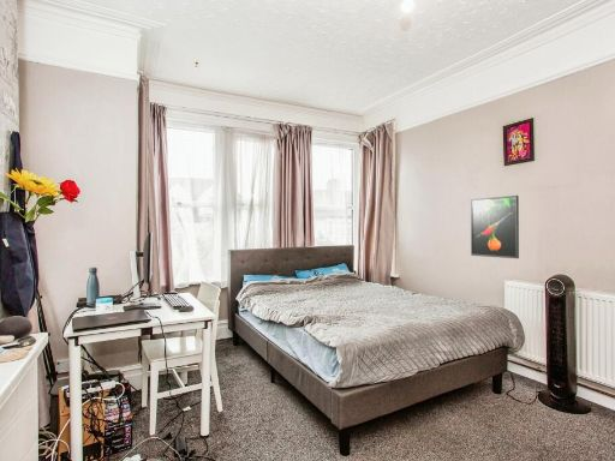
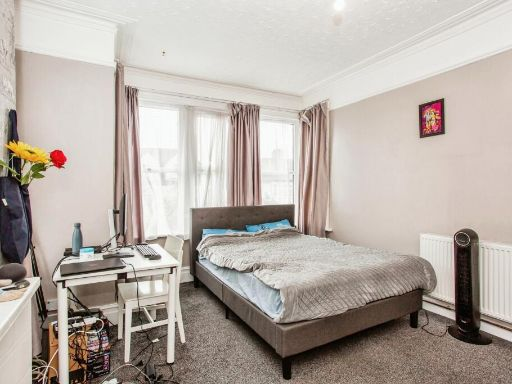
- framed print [470,194,520,259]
